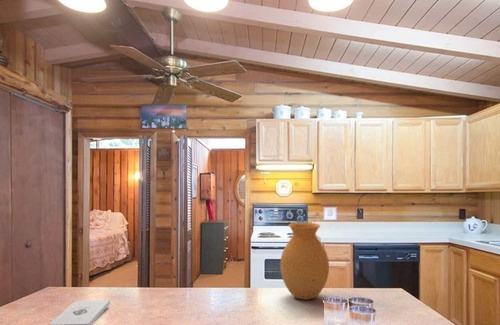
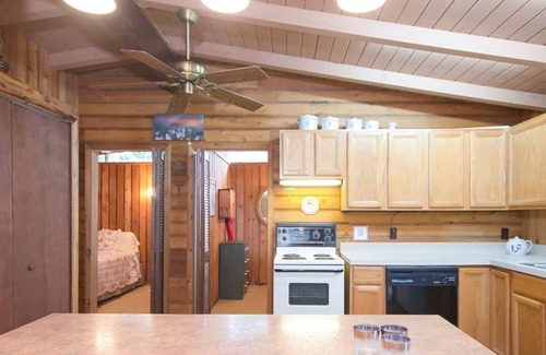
- vase [279,222,330,301]
- notepad [49,299,111,325]
